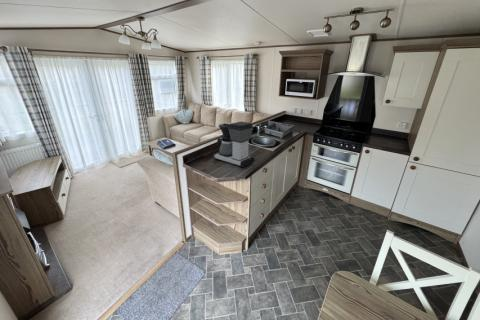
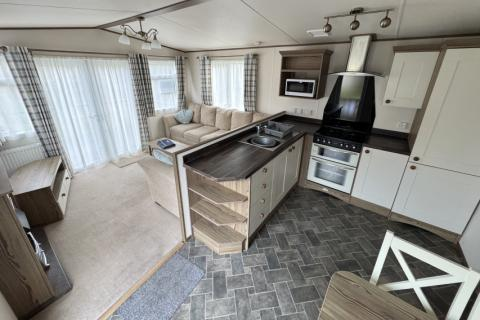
- coffee maker [211,121,255,169]
